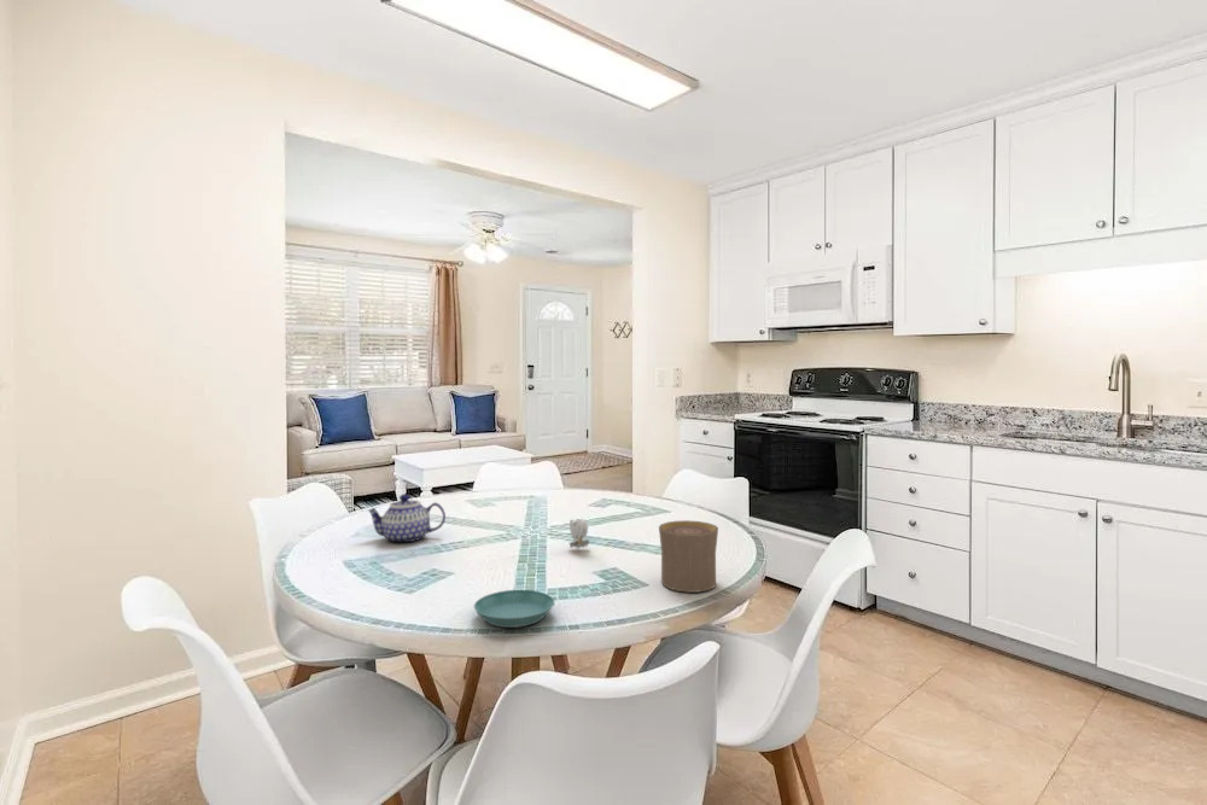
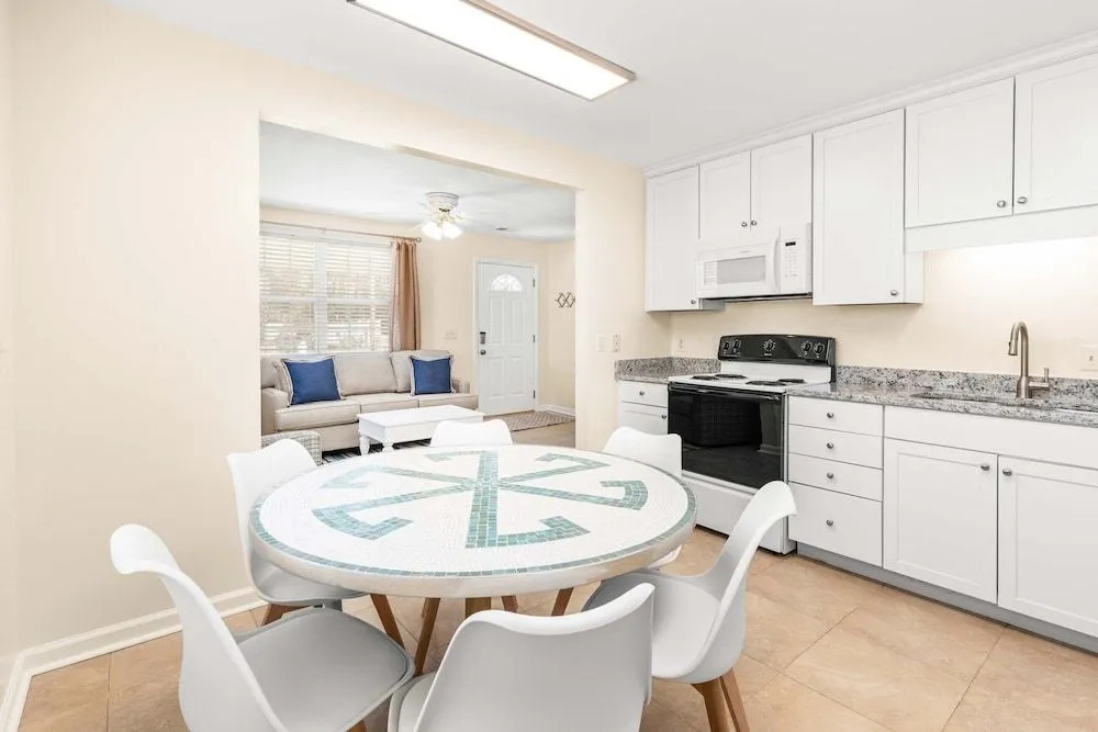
- teapot [367,492,447,543]
- saucer [473,589,555,629]
- cup [658,519,719,594]
- flower [568,518,591,550]
